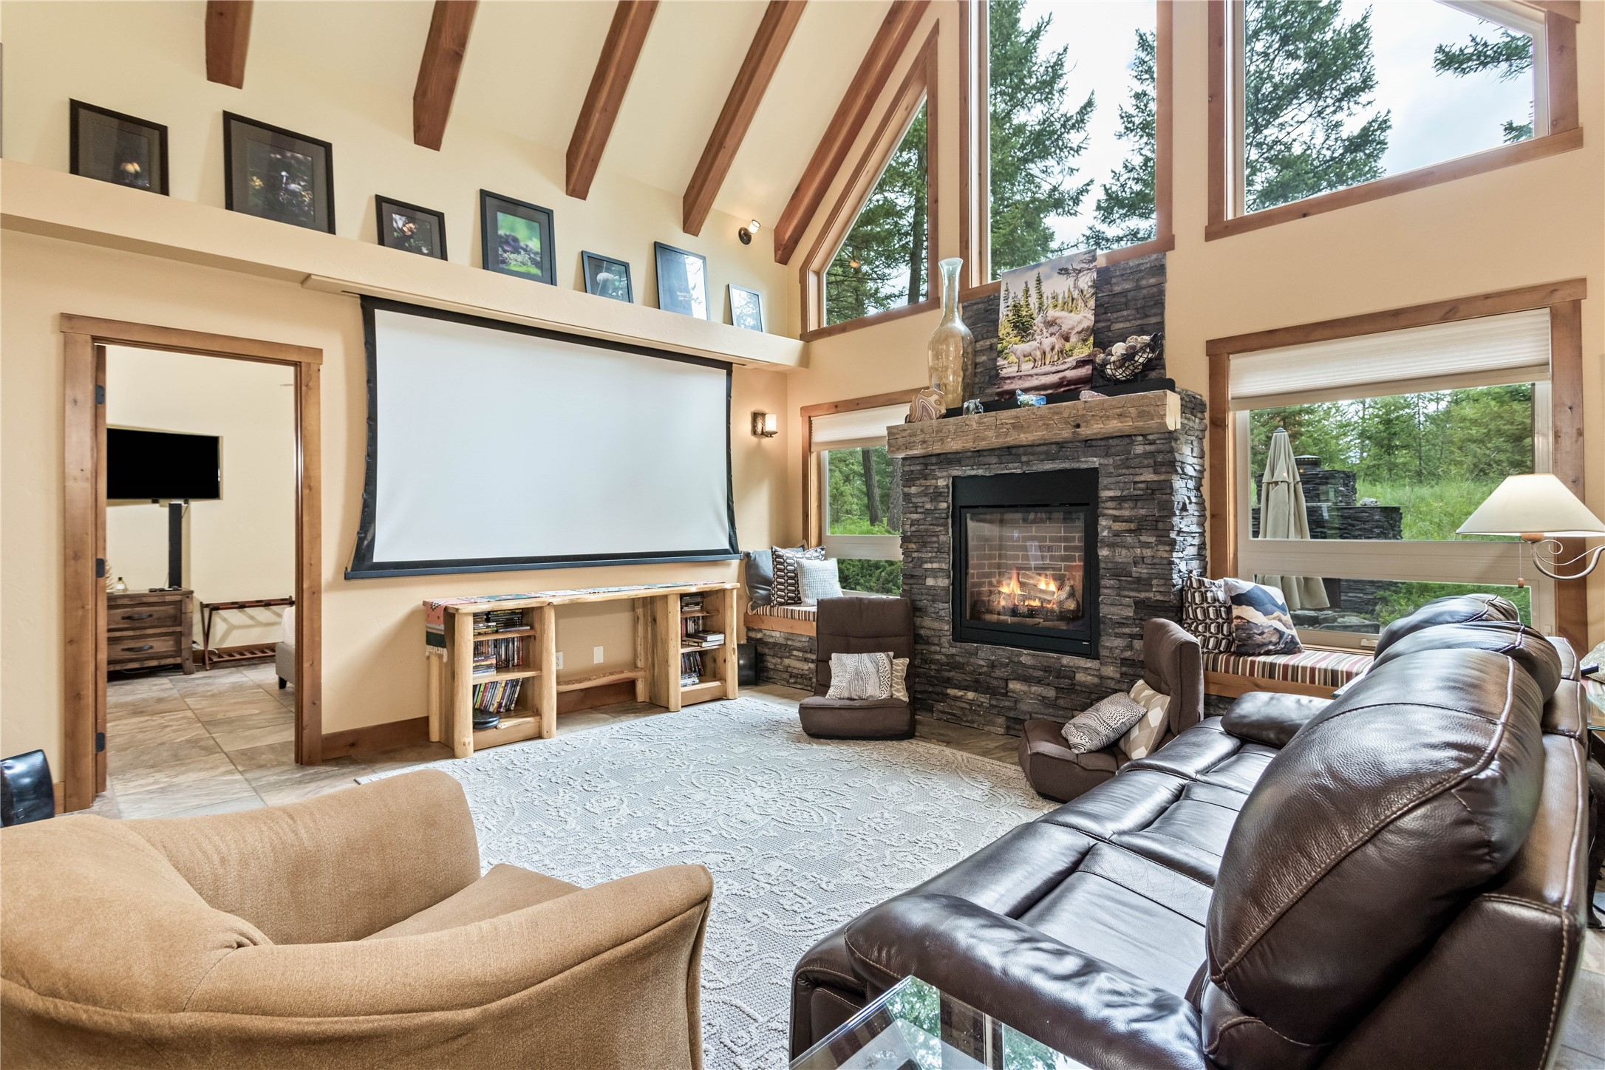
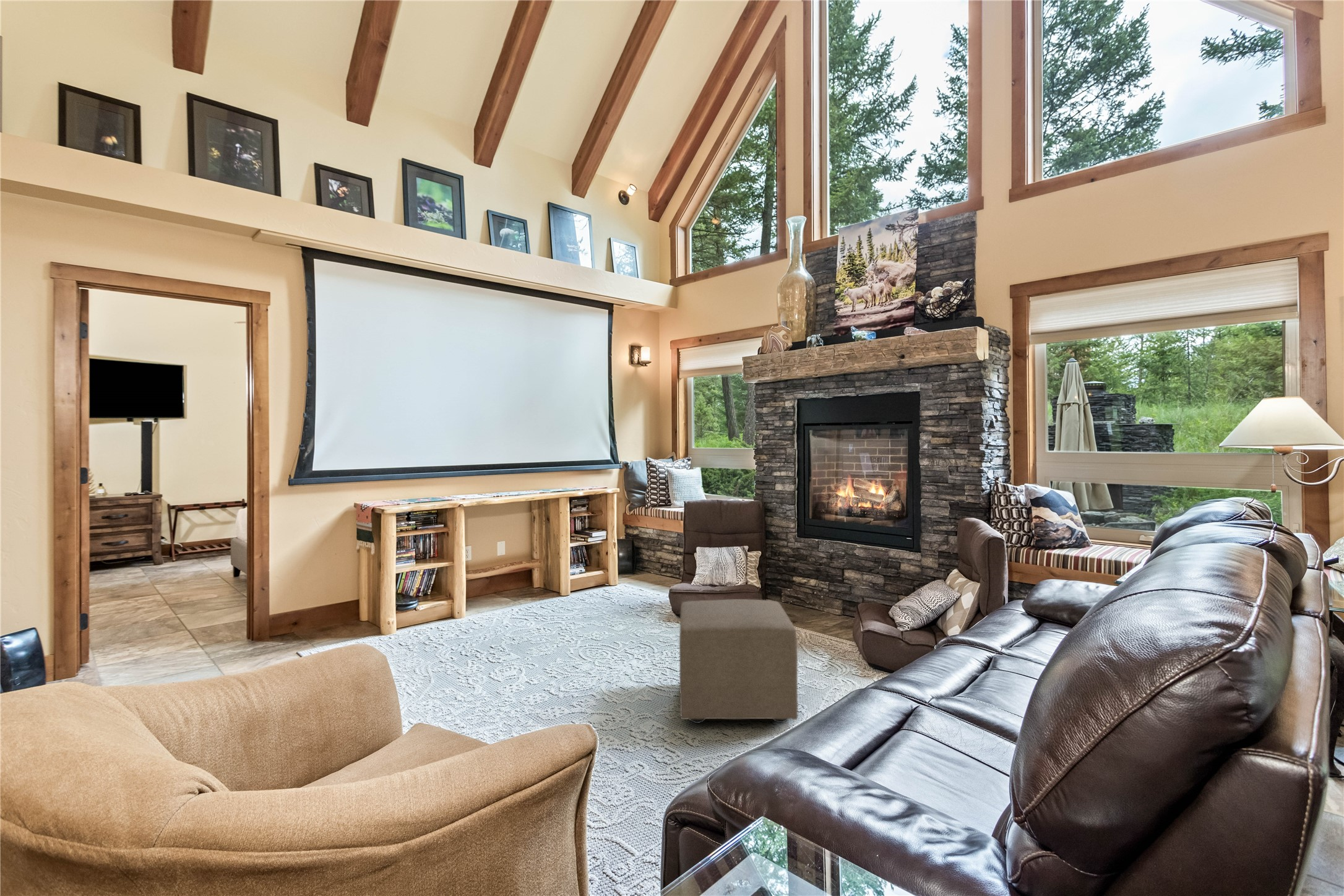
+ ottoman [679,598,799,724]
